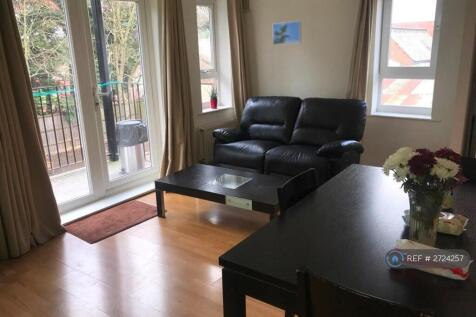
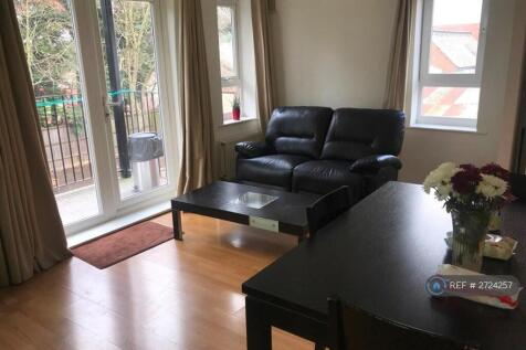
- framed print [272,20,302,46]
